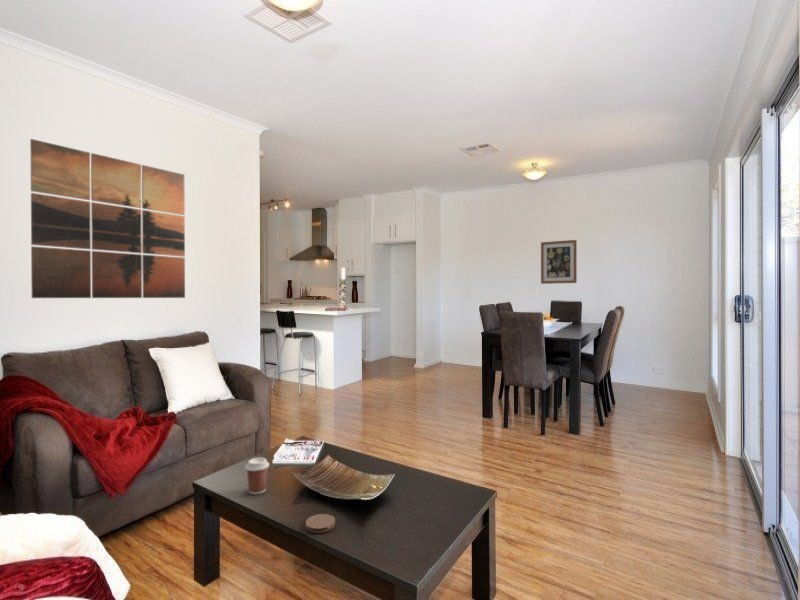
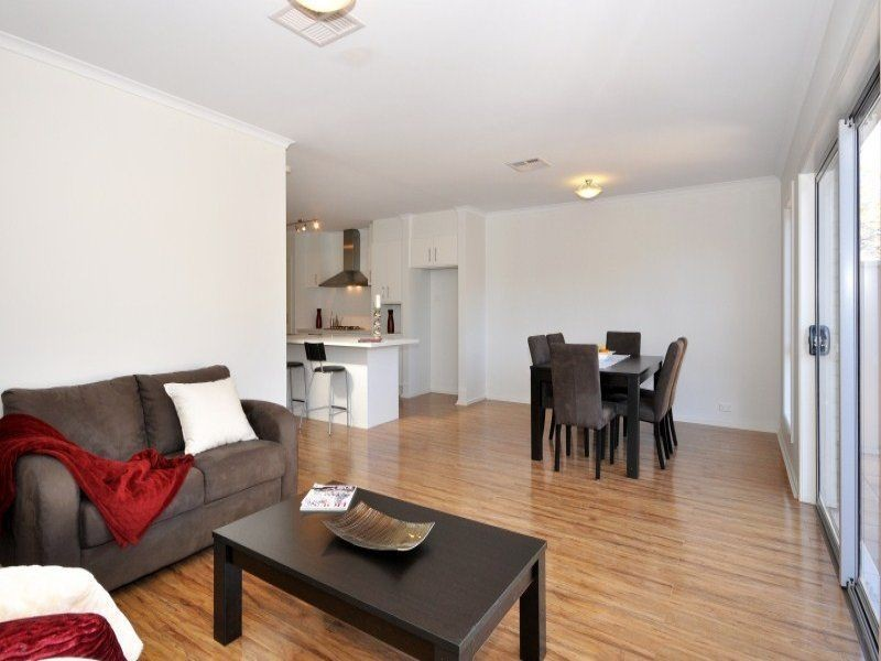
- coffee cup [244,457,270,495]
- wall art [29,138,186,299]
- coaster [305,513,336,534]
- wall art [540,239,578,285]
